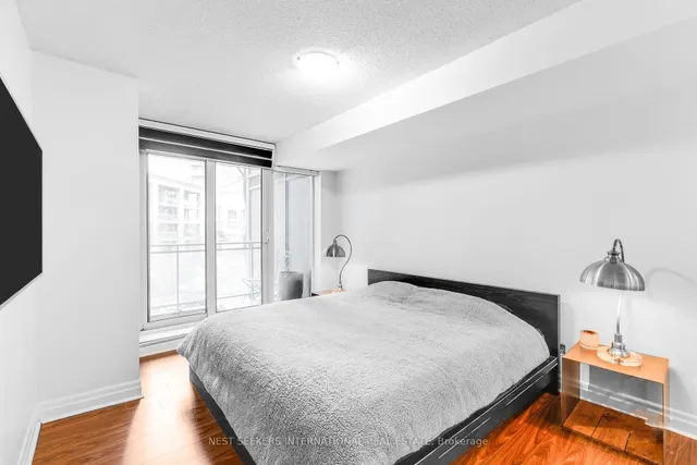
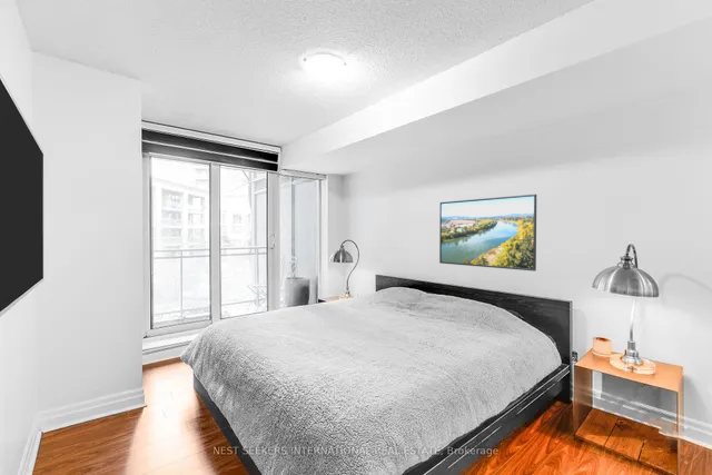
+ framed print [438,194,537,273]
